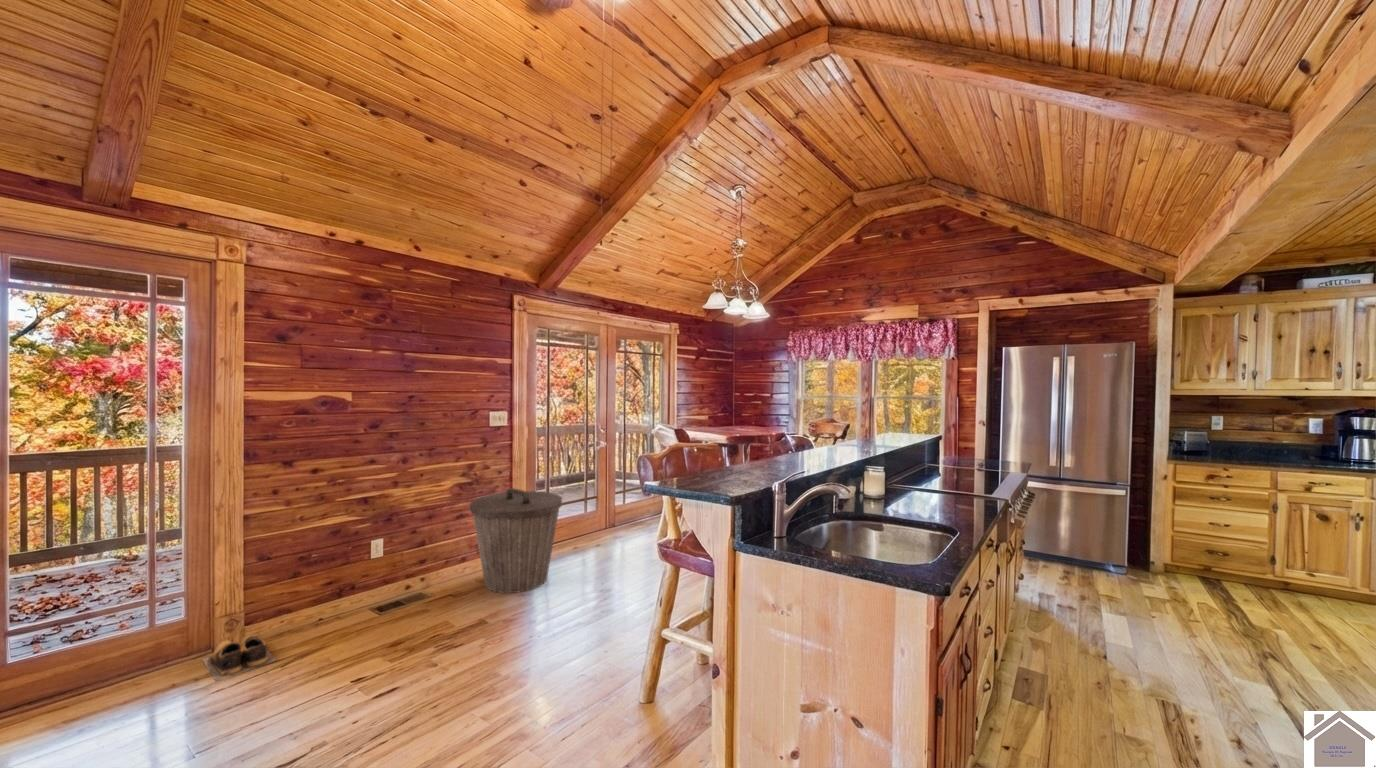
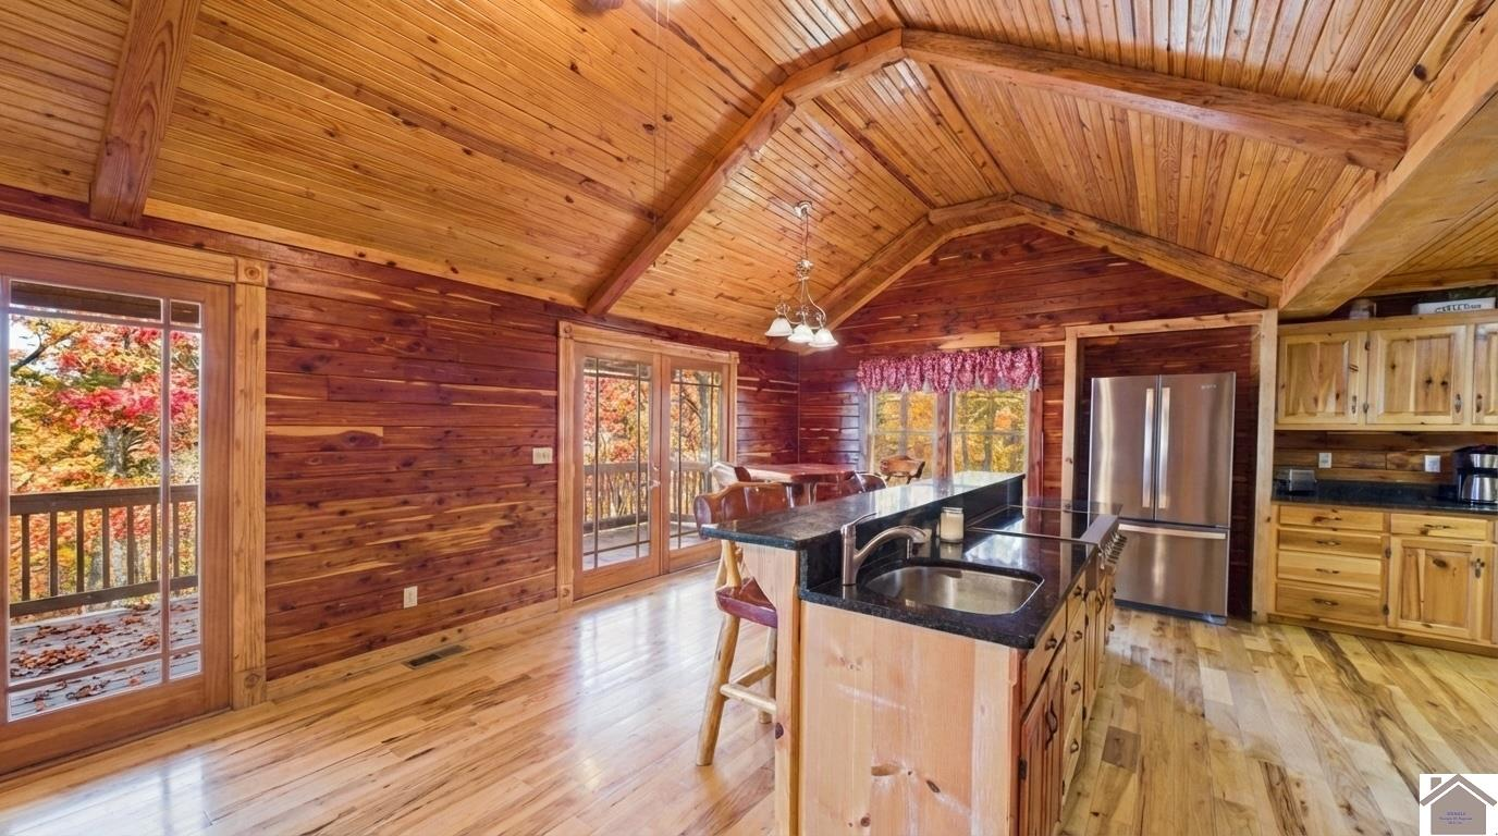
- trash can [469,487,563,594]
- shoes [201,634,278,682]
